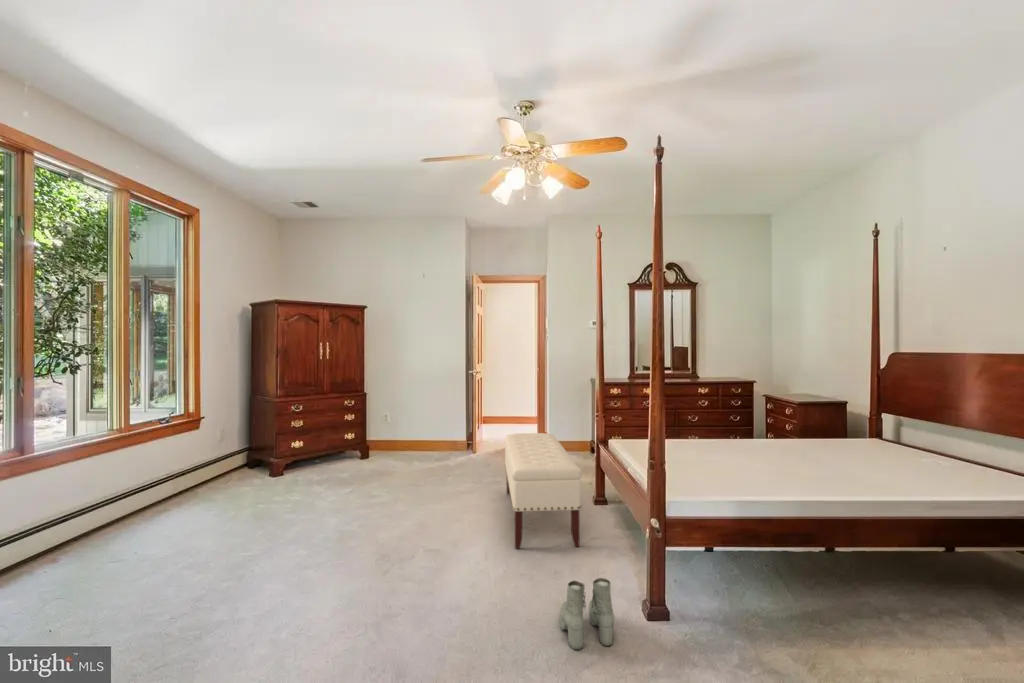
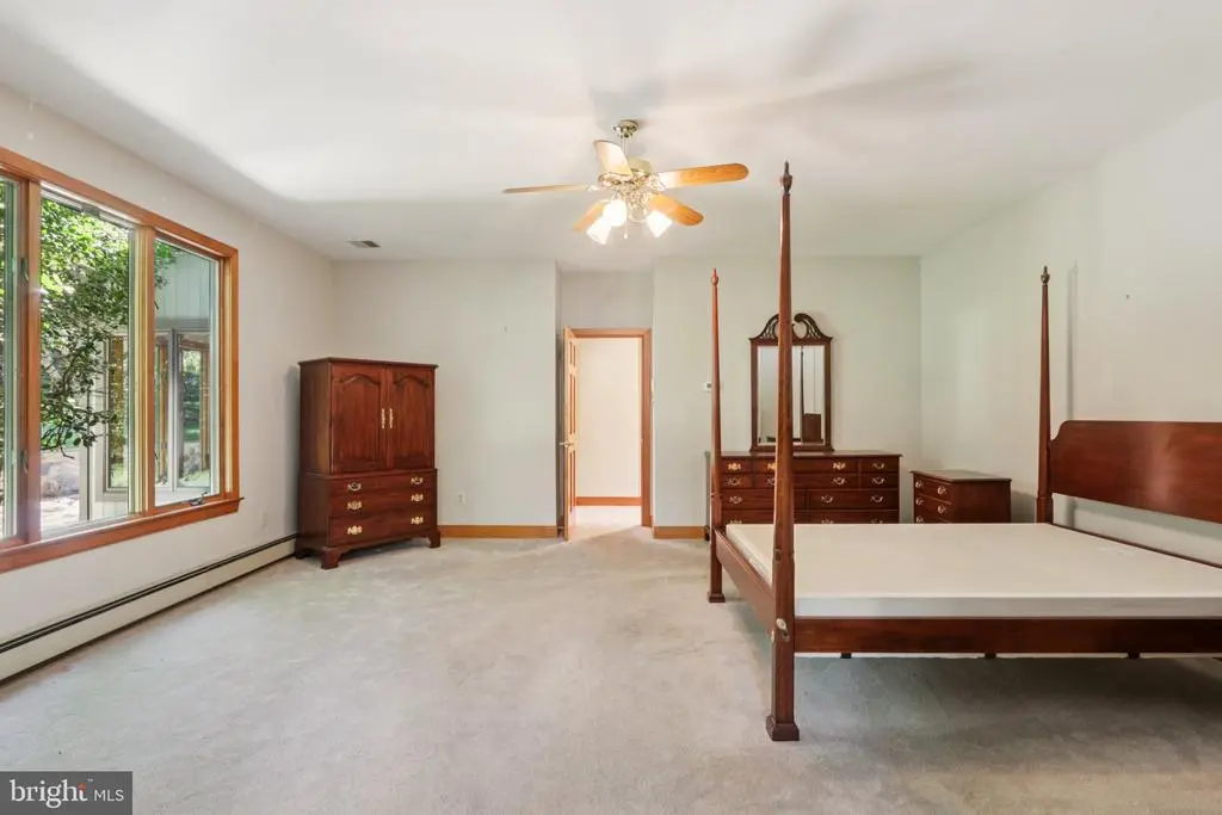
- boots [559,577,615,651]
- bench [503,432,583,550]
